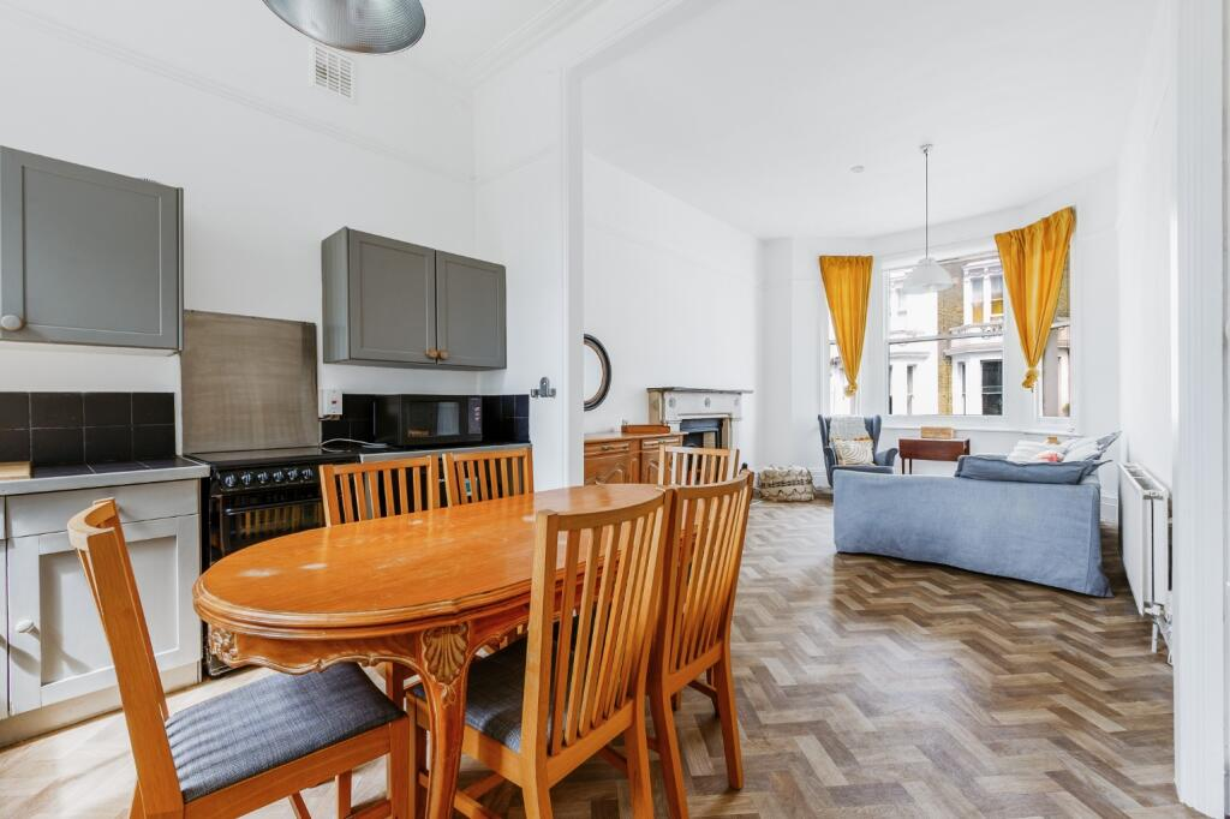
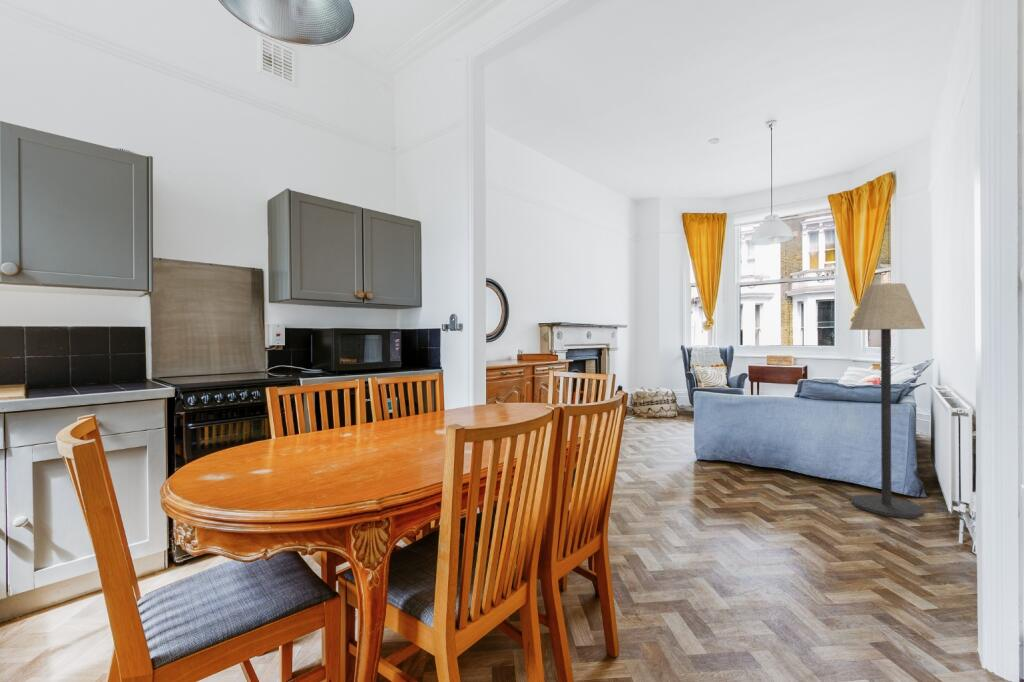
+ floor lamp [848,282,926,519]
